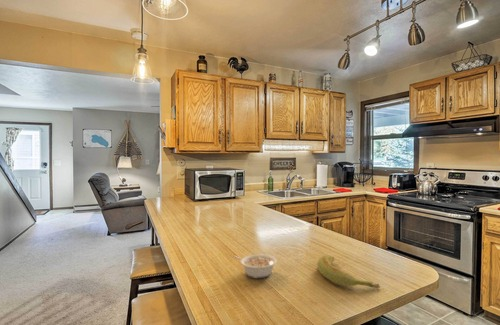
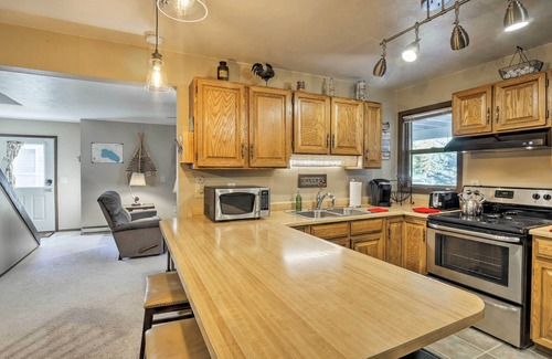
- banana [316,254,381,289]
- legume [233,253,278,279]
